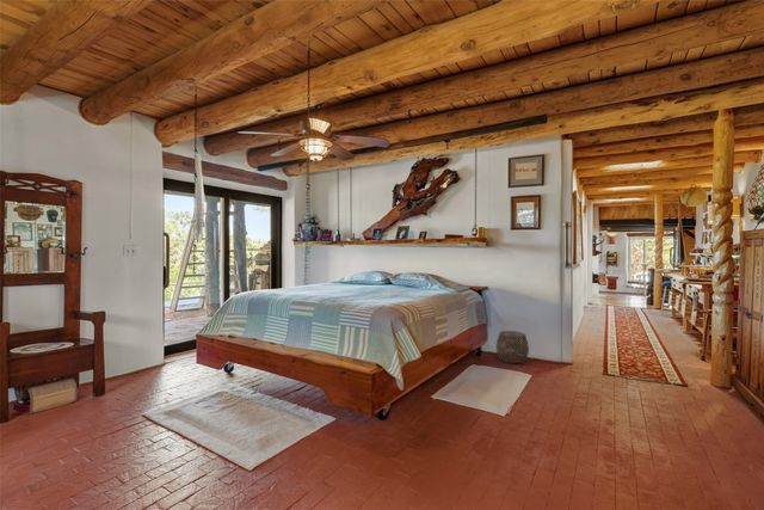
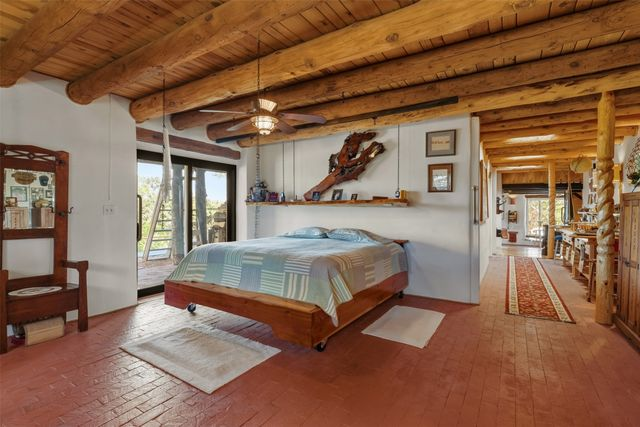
- woven basket [494,330,530,364]
